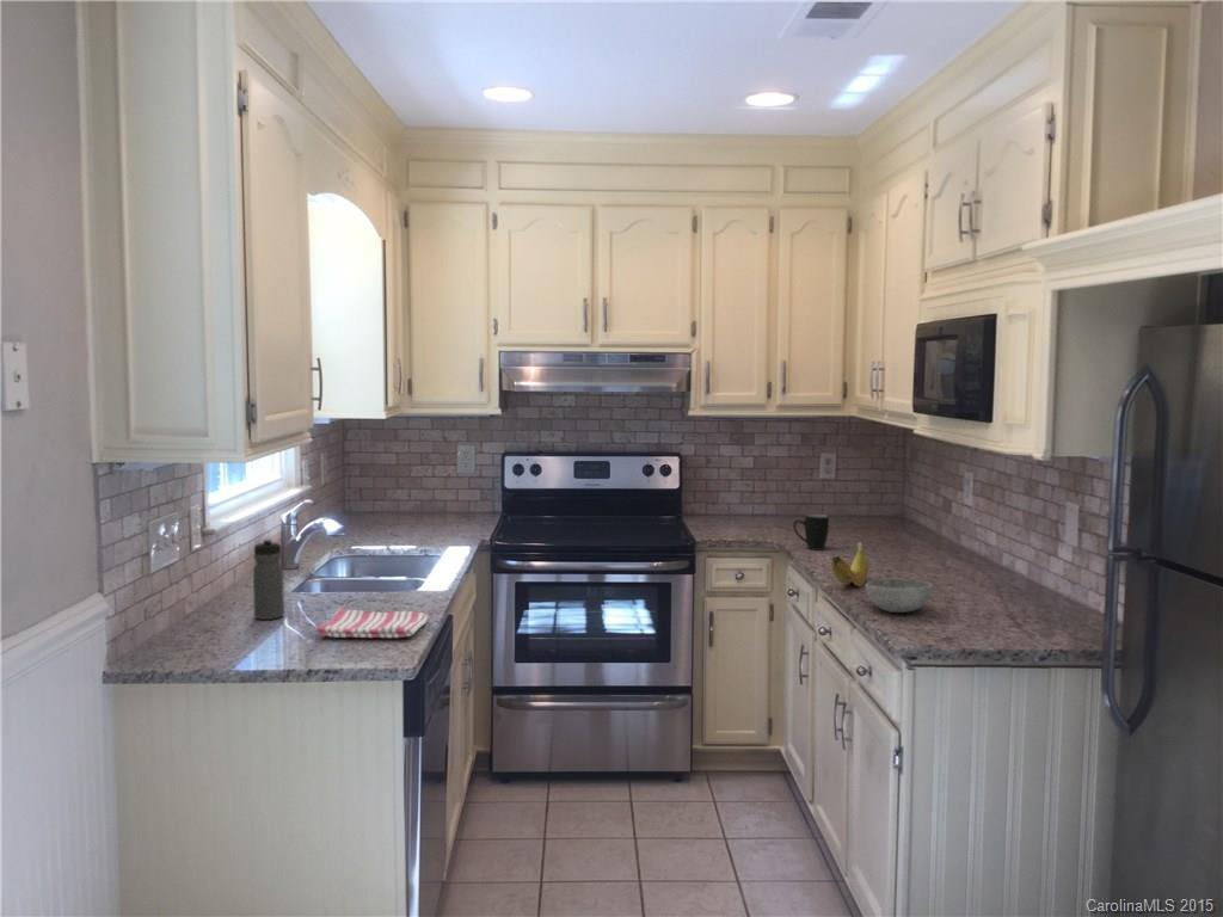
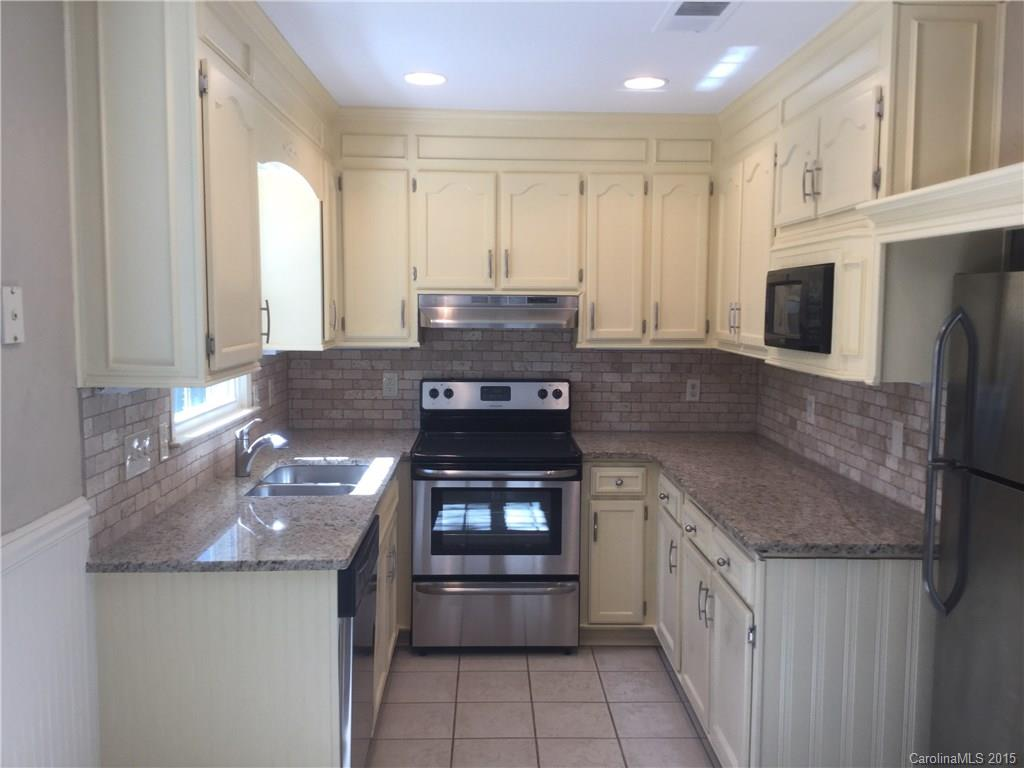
- water bottle [252,537,285,621]
- dish towel [315,607,430,639]
- bowl [864,577,934,614]
- fruit [830,541,869,587]
- mug [792,513,830,552]
